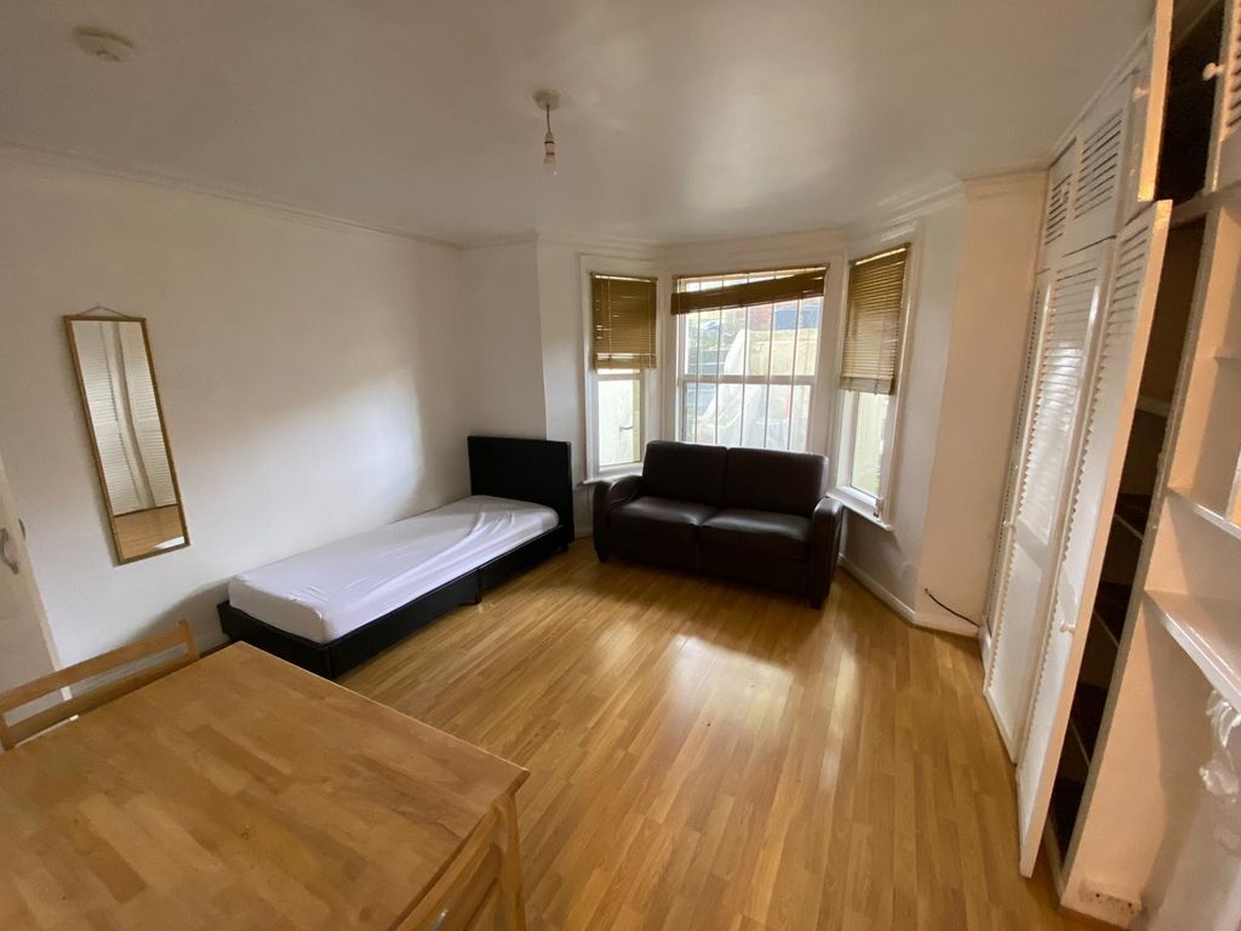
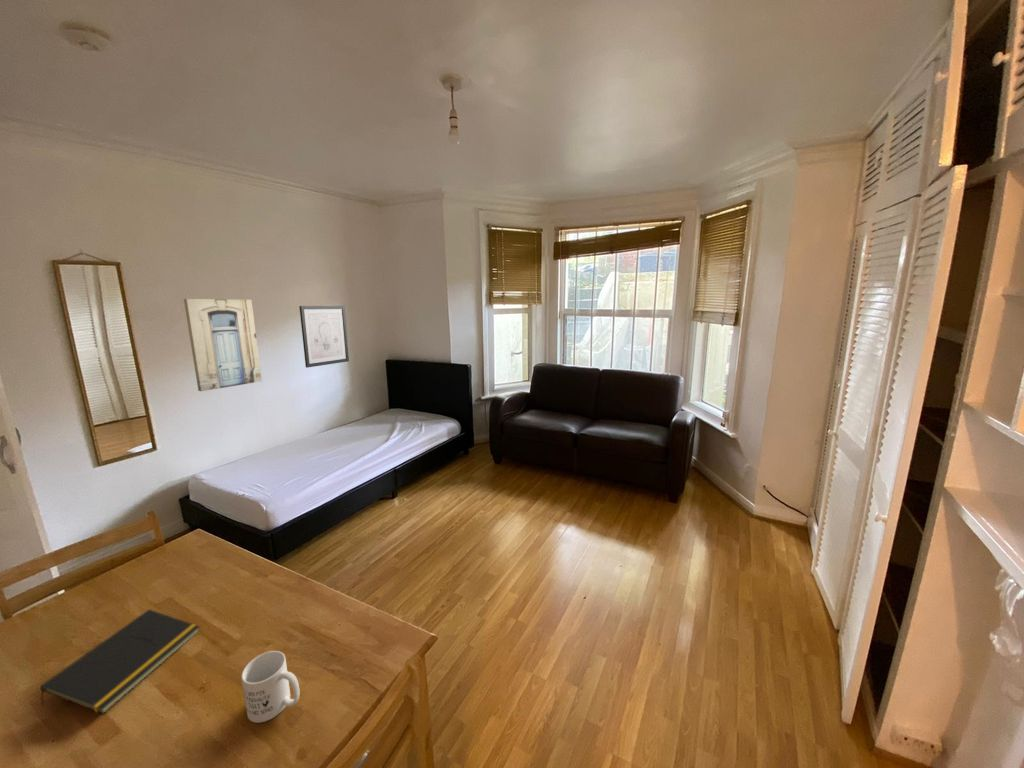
+ wall art [299,305,350,368]
+ notepad [39,608,201,715]
+ mug [240,650,300,724]
+ wall art [183,298,263,392]
